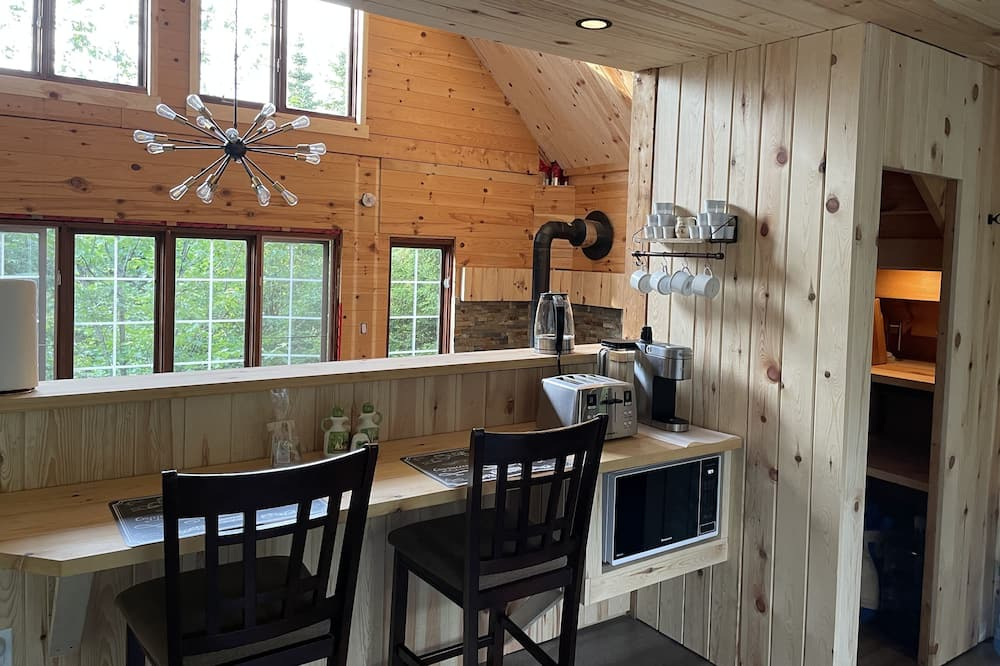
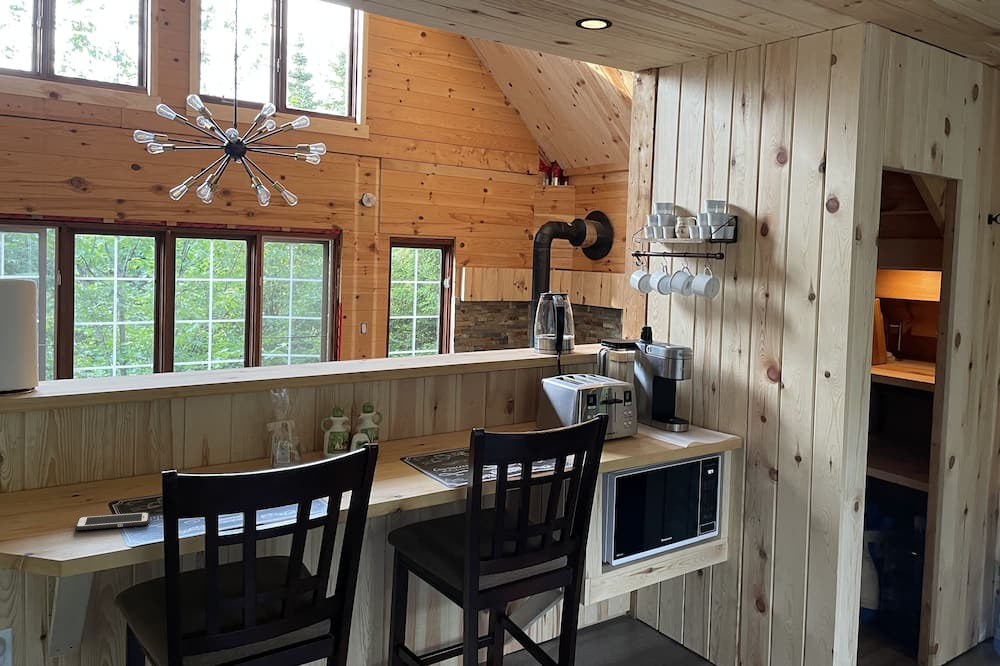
+ cell phone [75,511,150,531]
